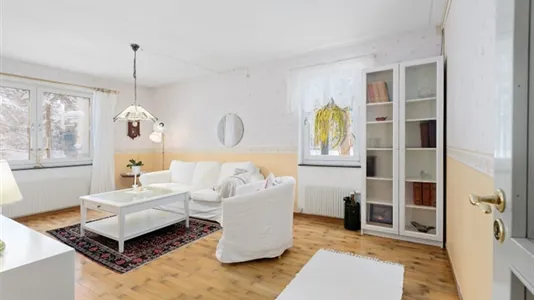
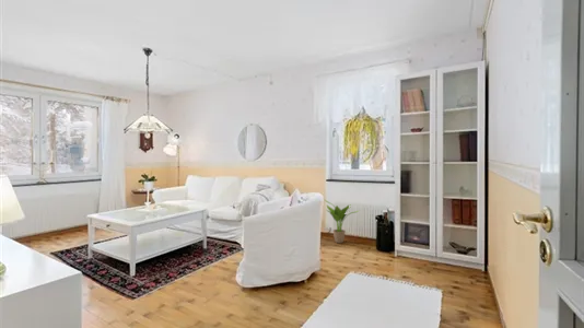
+ potted plant [323,198,361,244]
